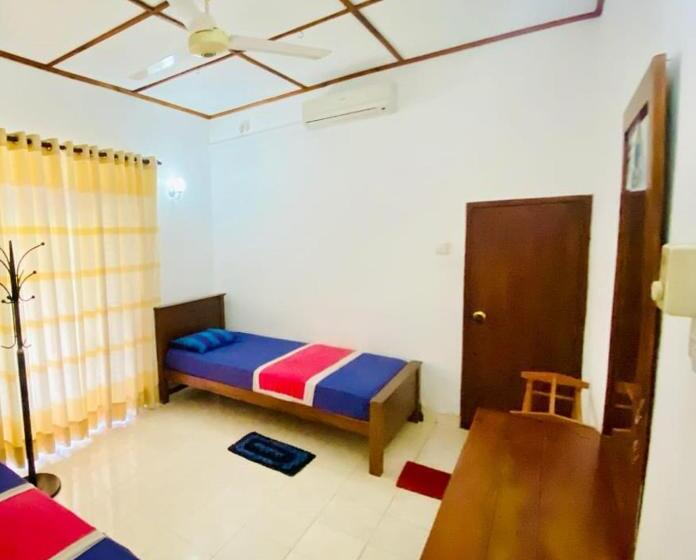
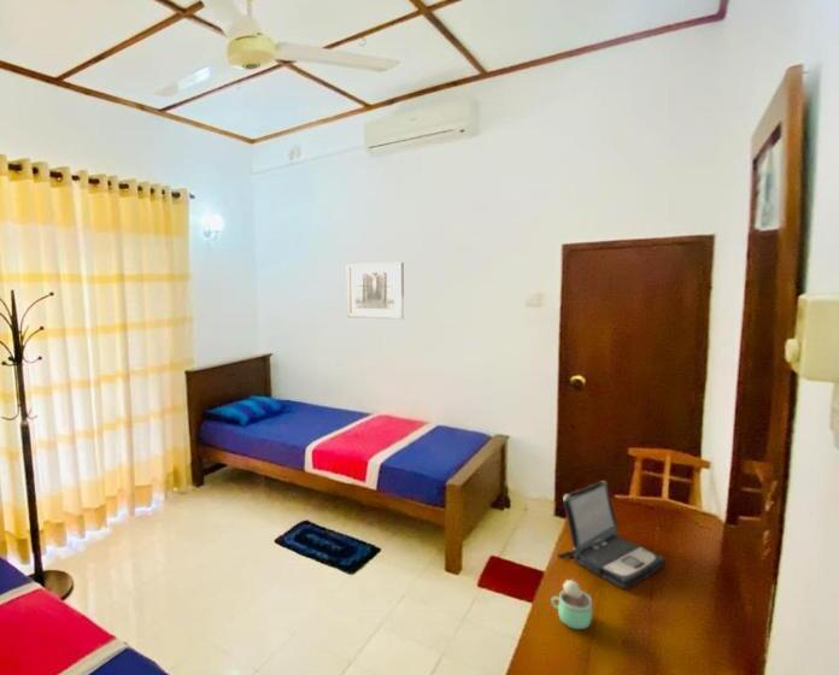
+ wall art [346,262,405,321]
+ chocolate milk [550,579,593,630]
+ laptop [557,480,667,589]
